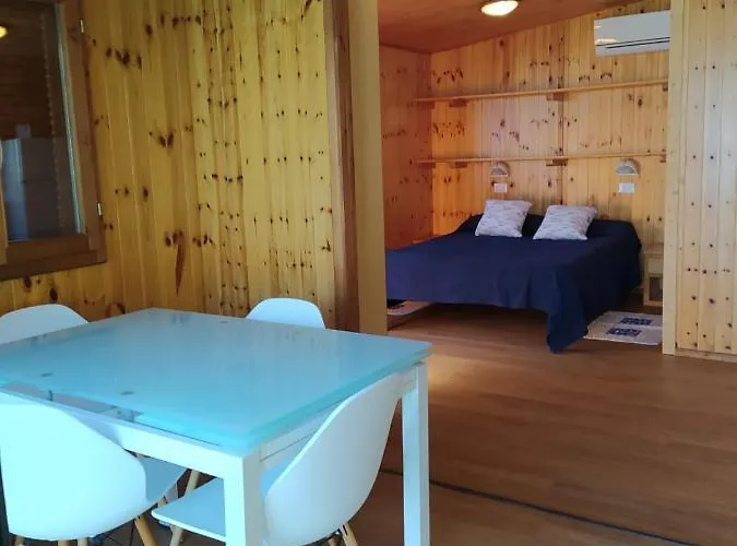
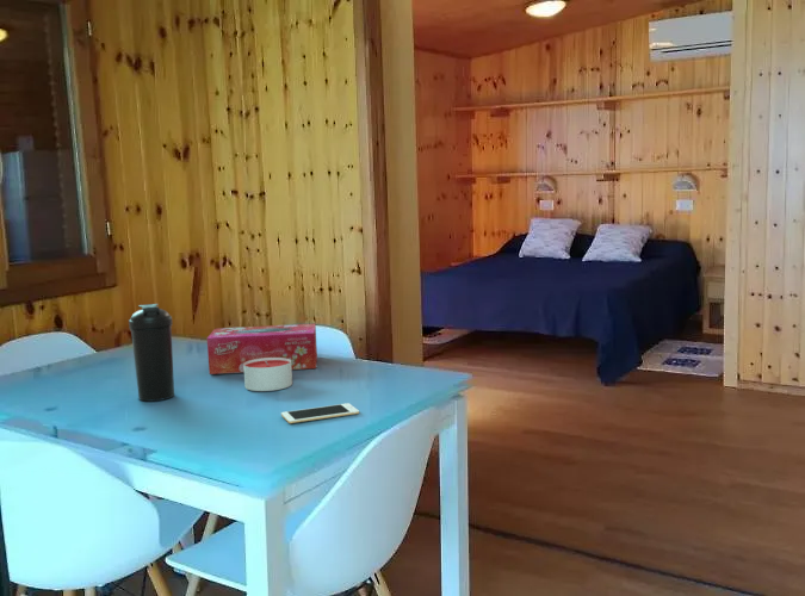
+ tissue box [206,322,318,375]
+ candle [243,358,293,392]
+ water bottle [128,303,175,403]
+ cell phone [280,402,360,424]
